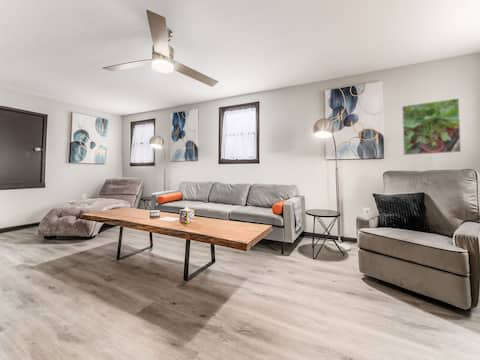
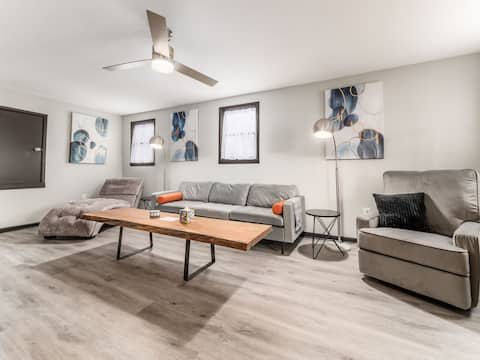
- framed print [401,97,462,156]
